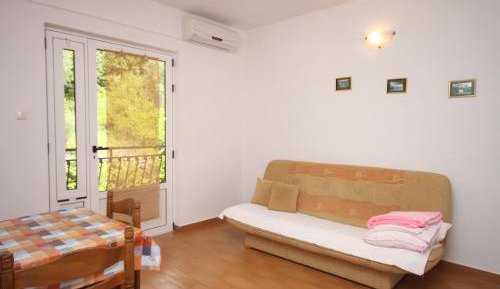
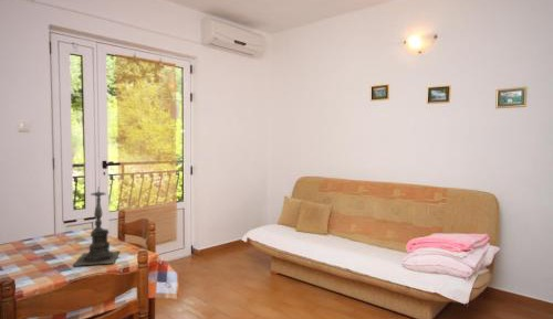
+ candle holder [71,188,121,267]
